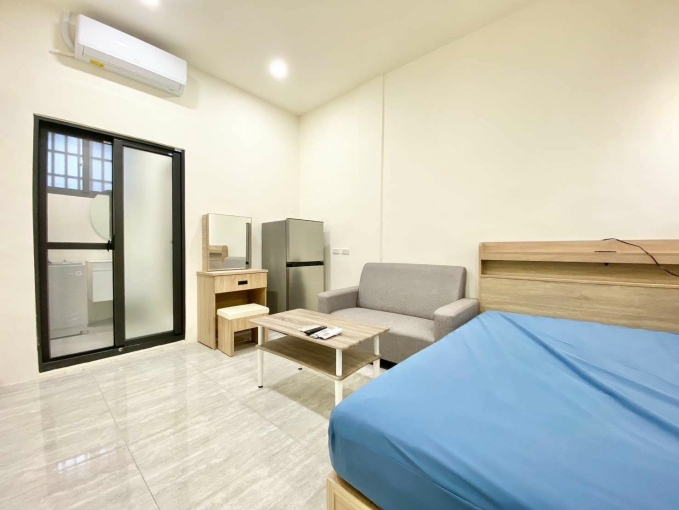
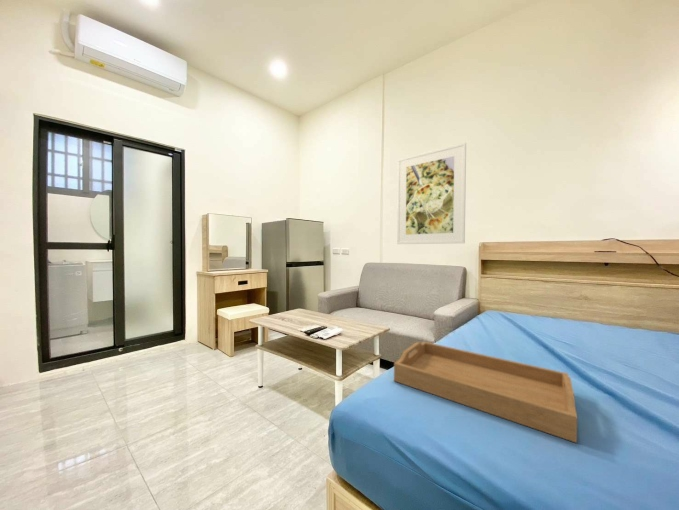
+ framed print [396,142,467,245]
+ serving tray [393,340,578,444]
